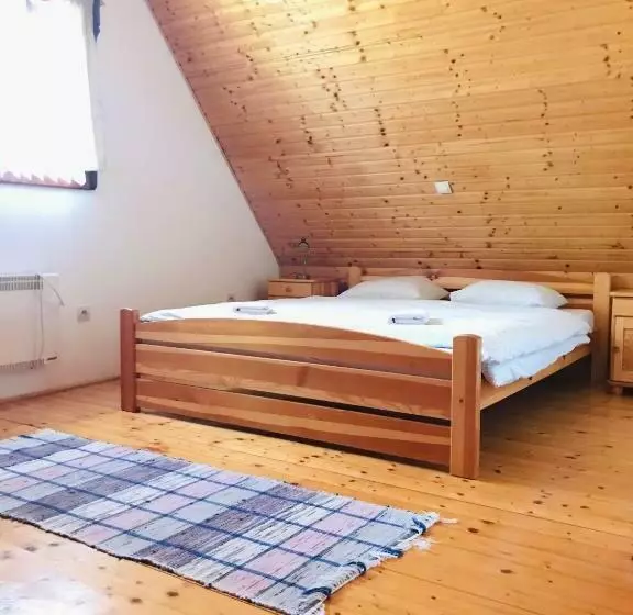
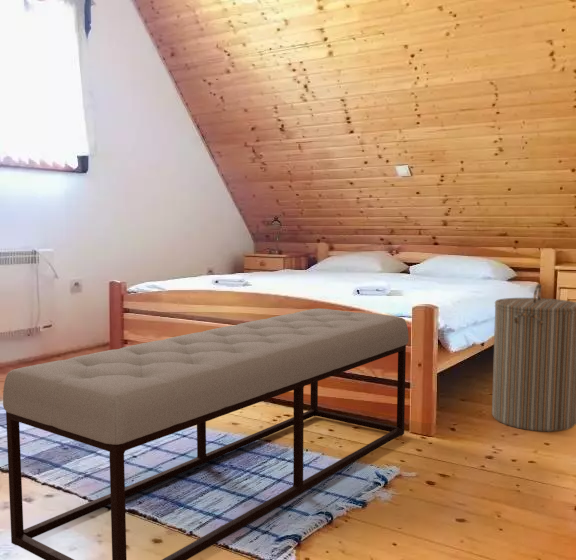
+ laundry hamper [491,283,576,432]
+ bench [2,307,409,560]
